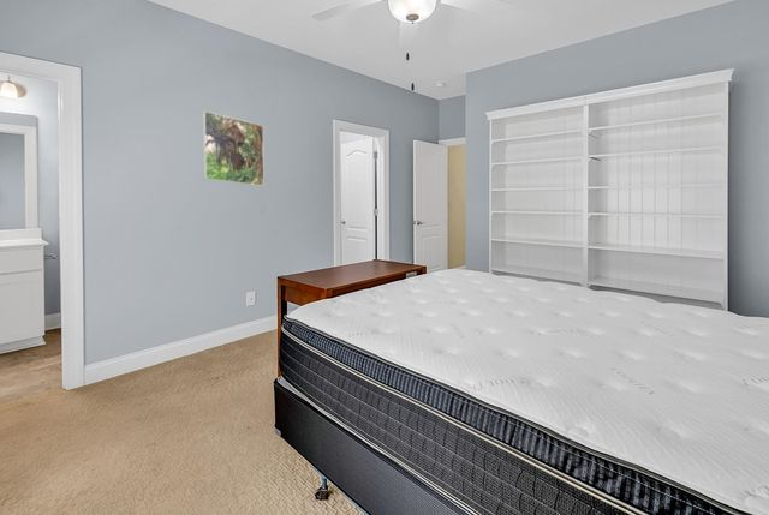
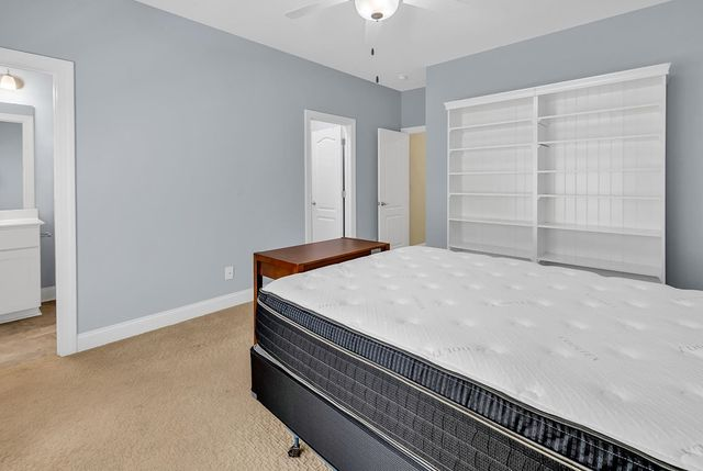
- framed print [202,110,266,187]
